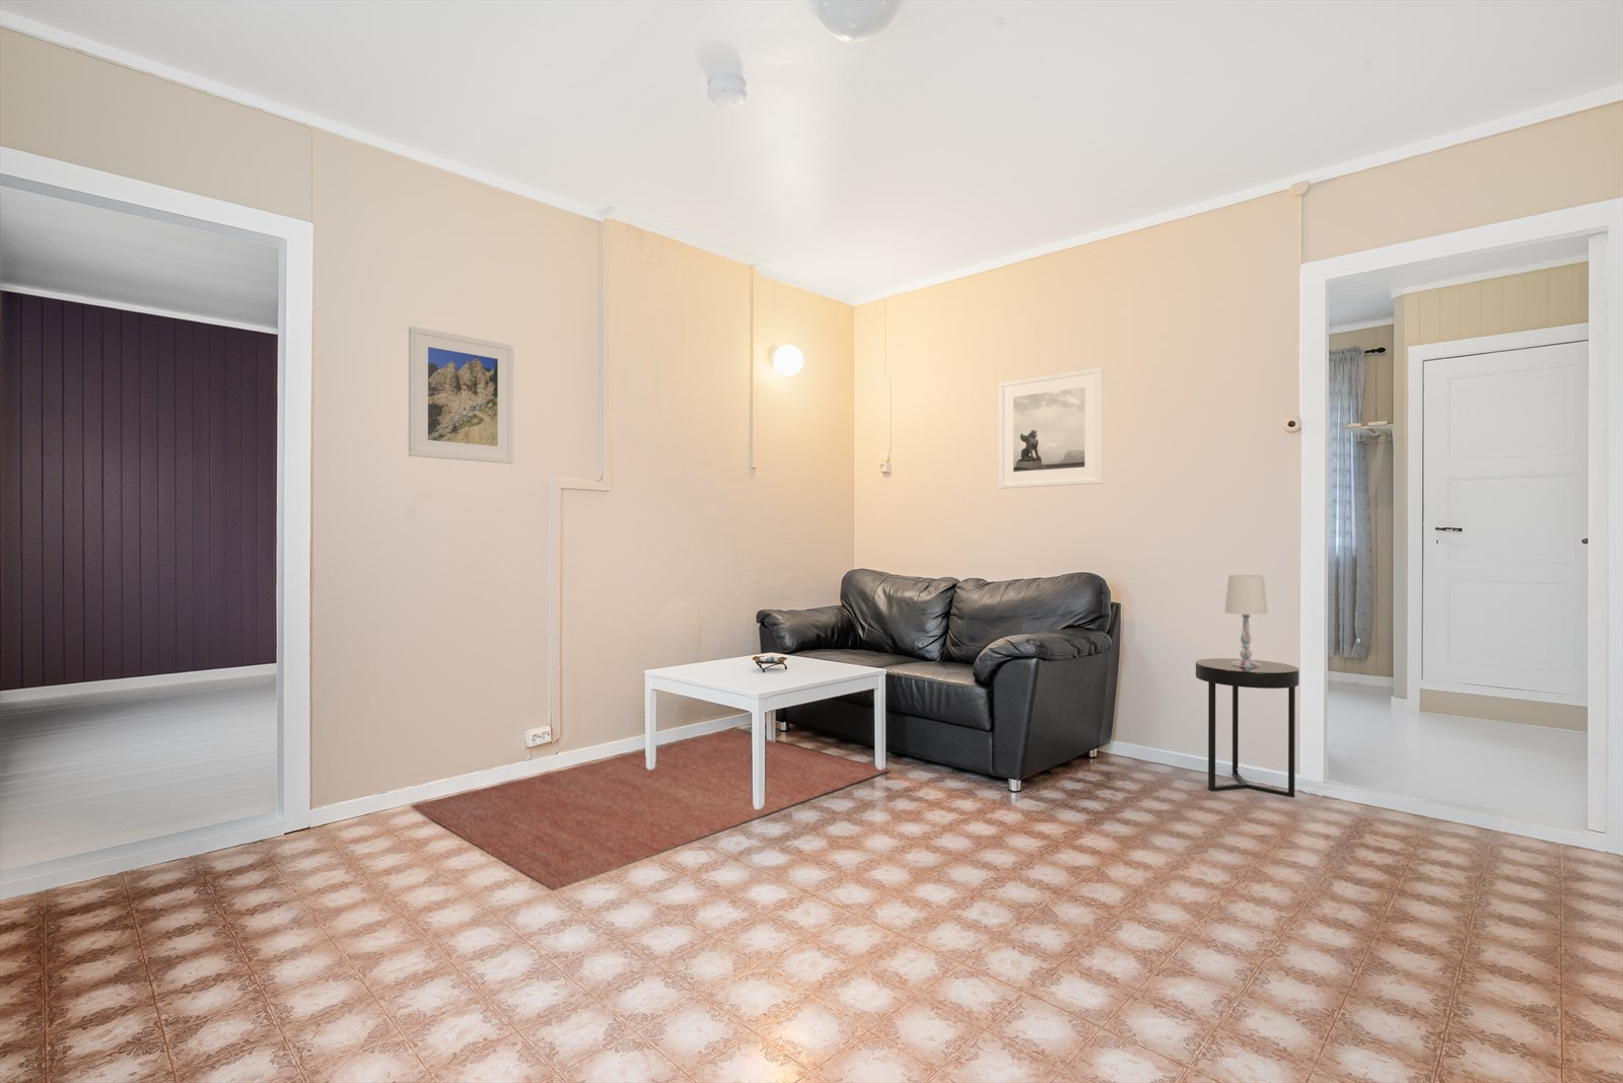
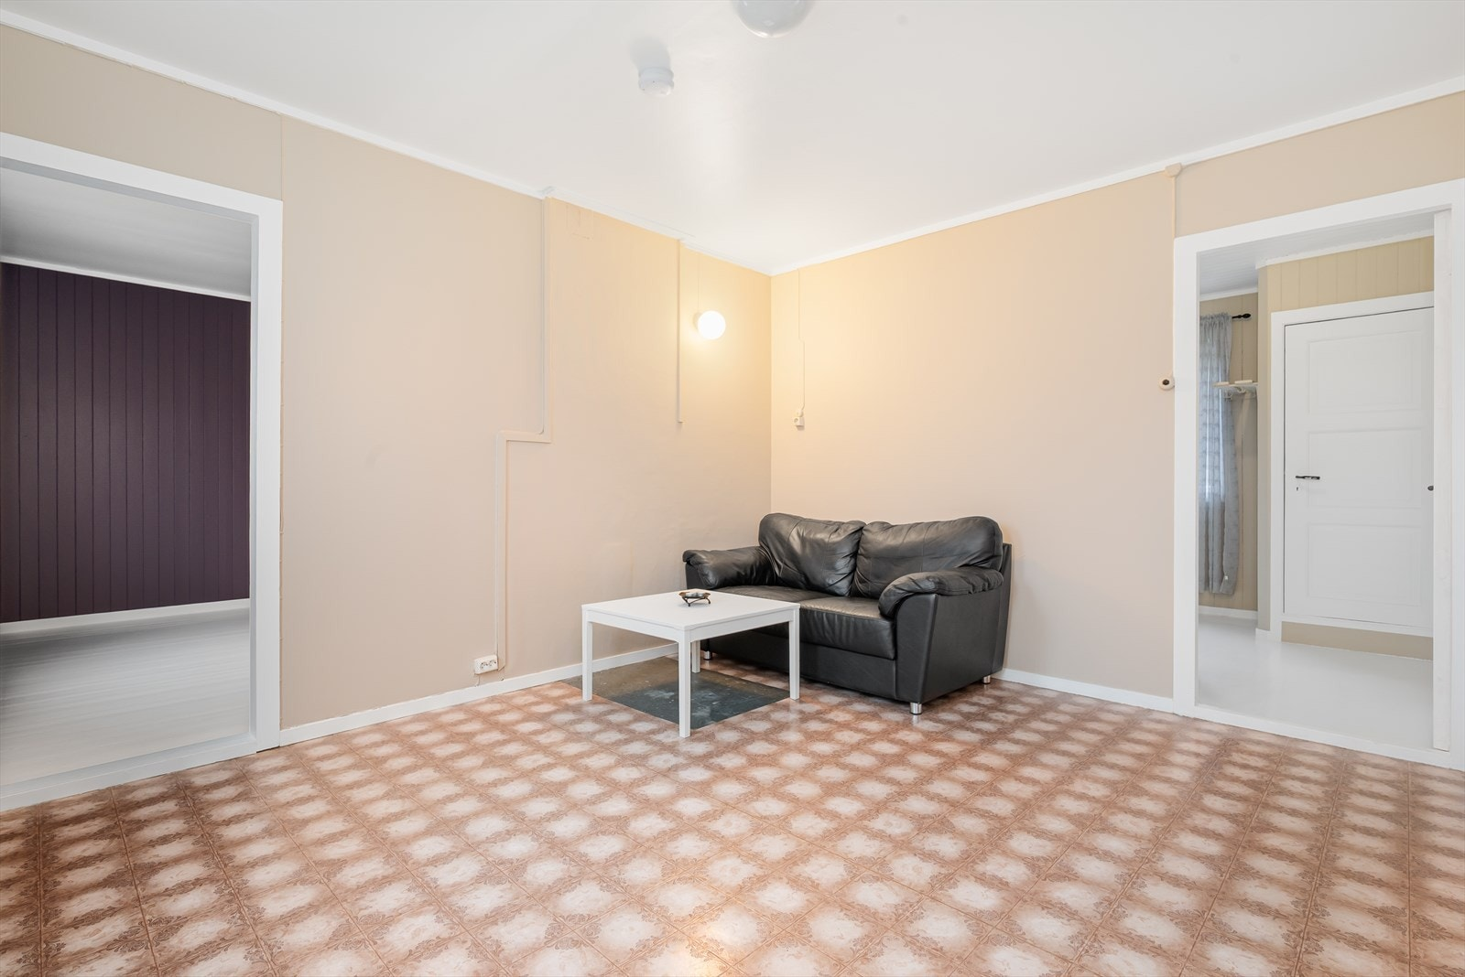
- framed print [407,325,515,464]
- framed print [998,366,1103,490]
- side table [1195,658,1300,799]
- rug [410,729,892,891]
- table lamp [1223,574,1269,667]
